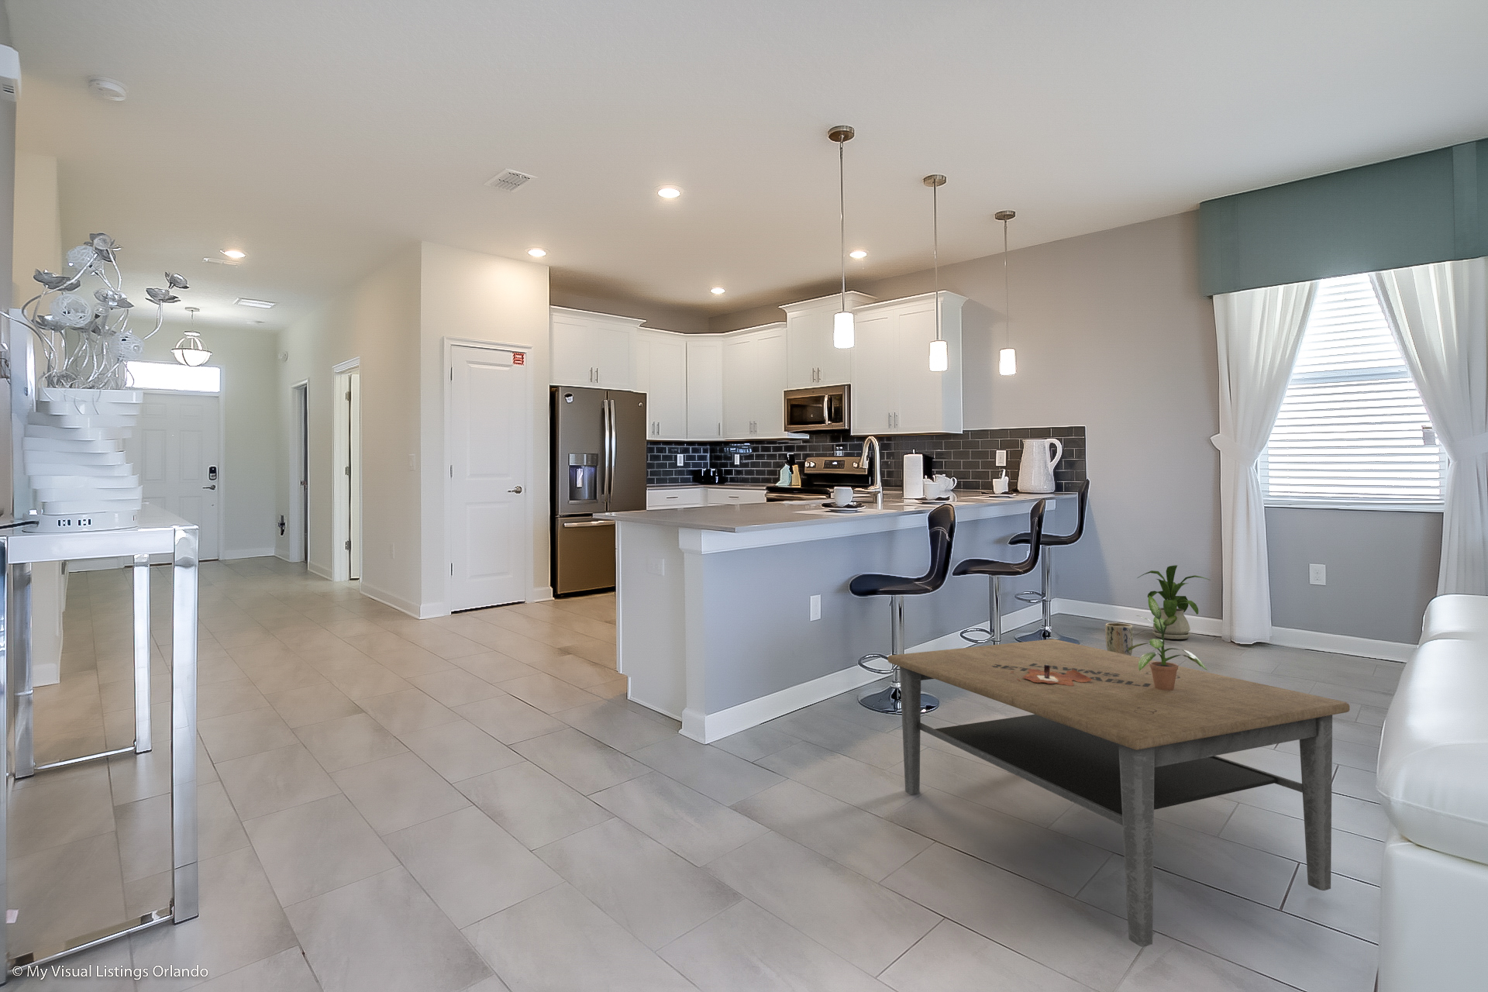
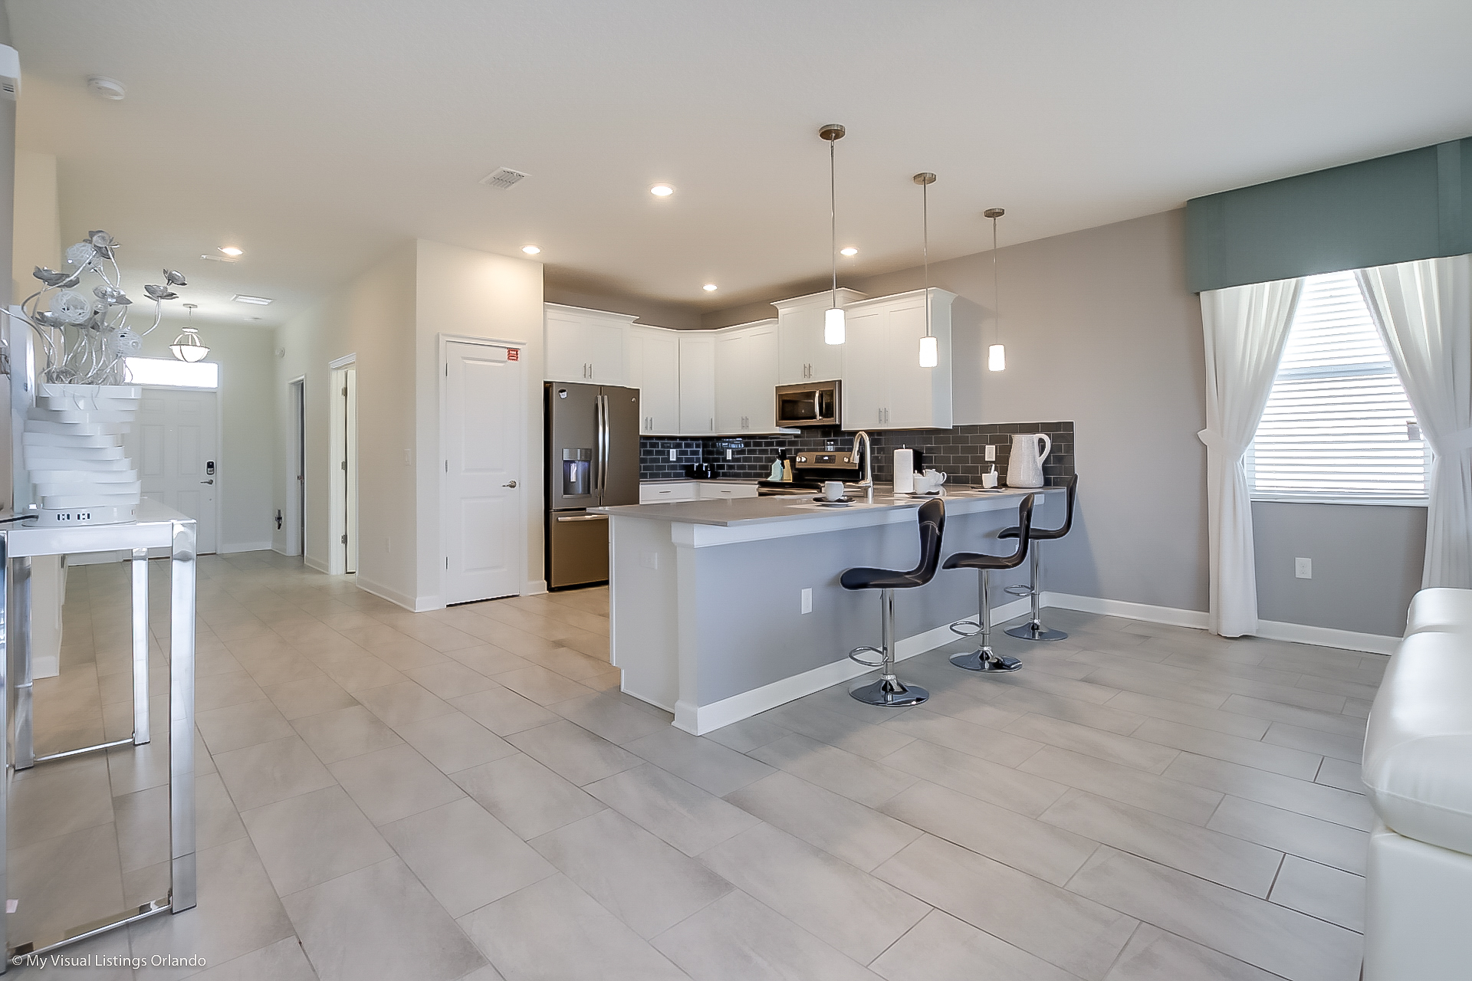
- candle [1012,664,1092,685]
- potted plant [1128,596,1209,691]
- coffee table [887,639,1351,948]
- plant pot [1105,622,1134,655]
- house plant [1137,565,1211,640]
